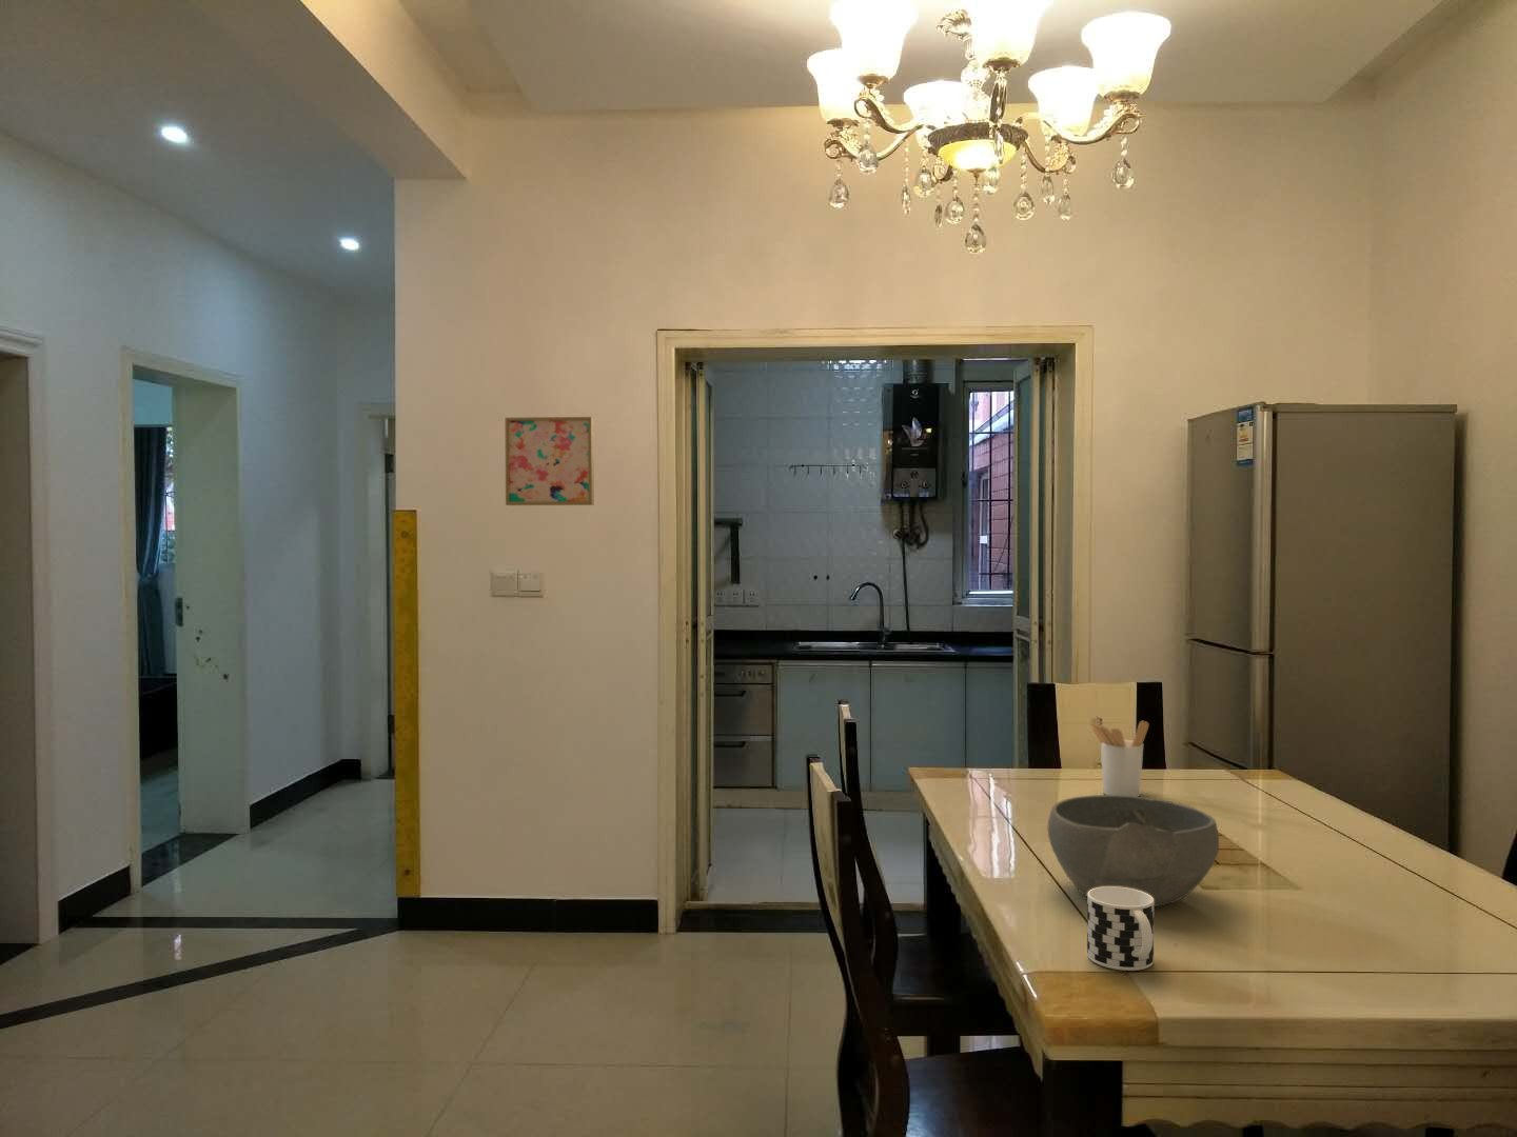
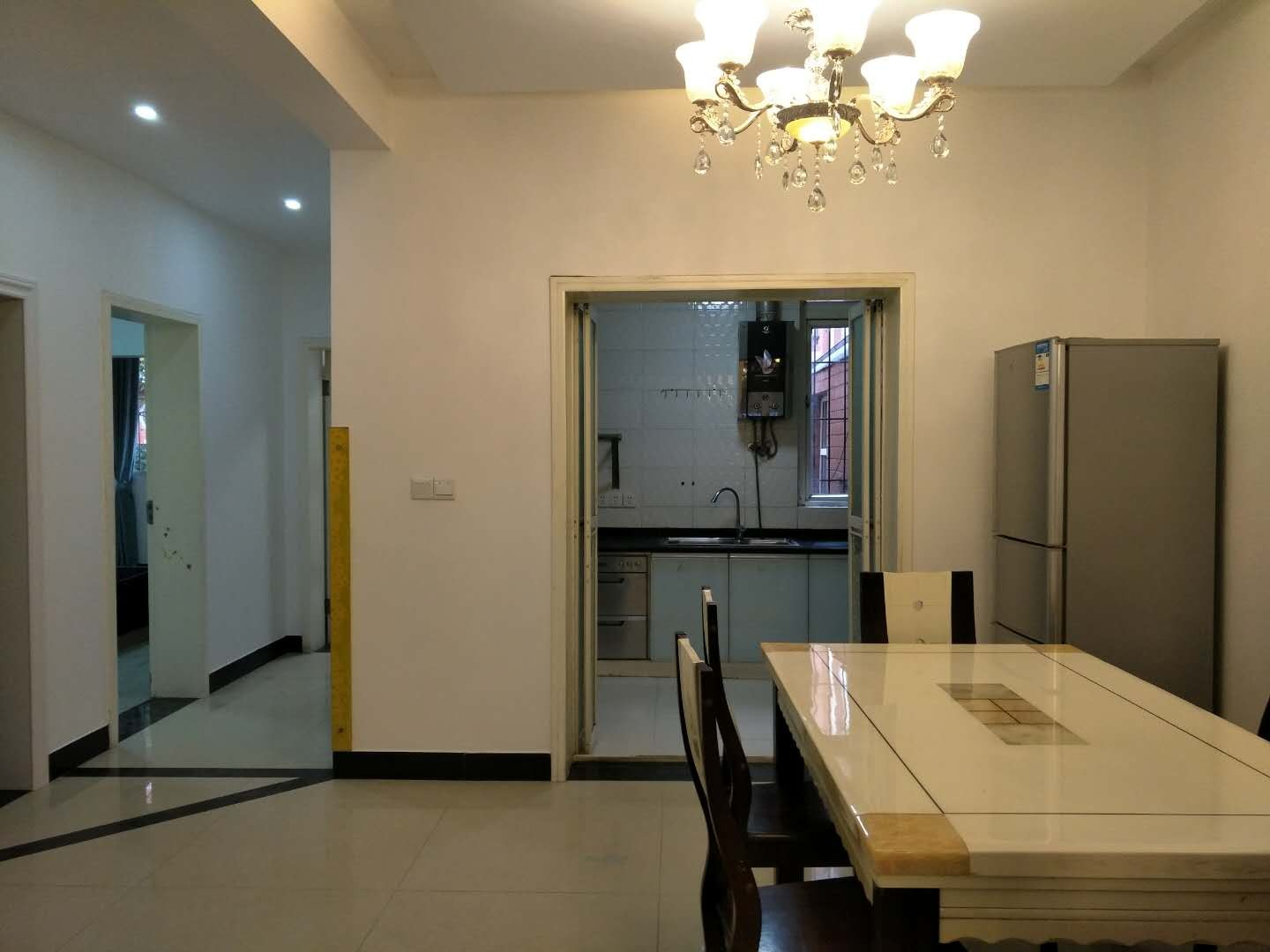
- bowl [1046,794,1220,908]
- cup [1086,886,1155,972]
- wall art [504,416,595,506]
- utensil holder [1091,720,1149,797]
